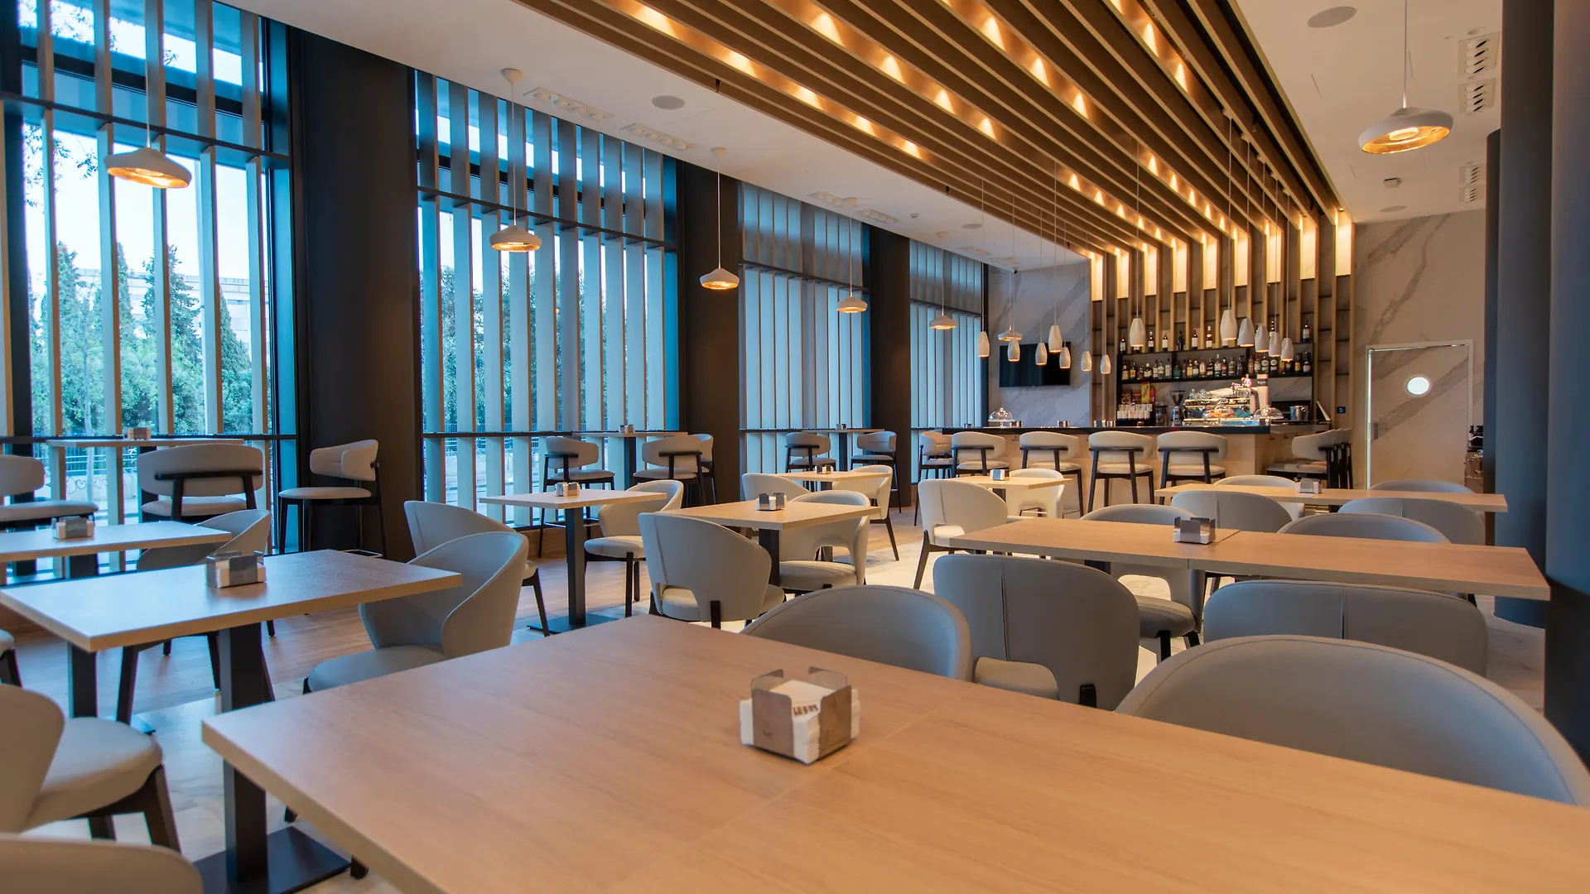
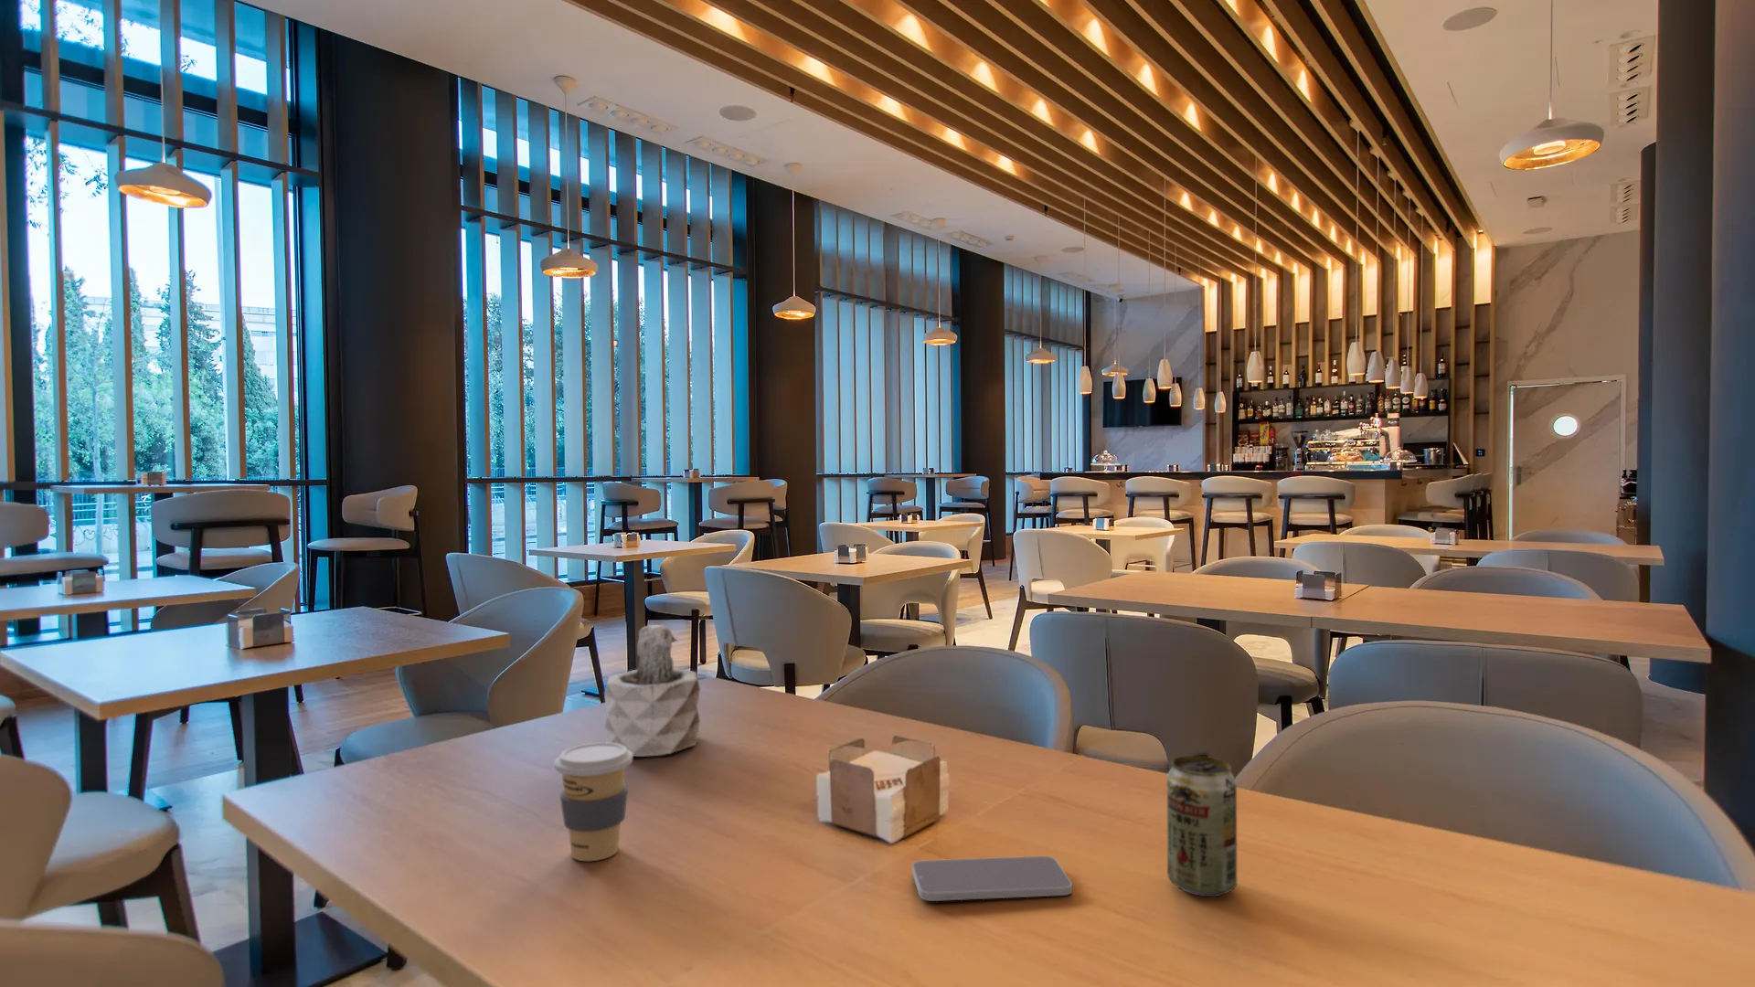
+ beverage can [1166,754,1238,898]
+ coffee cup [553,742,634,862]
+ succulent plant [603,623,702,758]
+ smartphone [911,856,1073,901]
